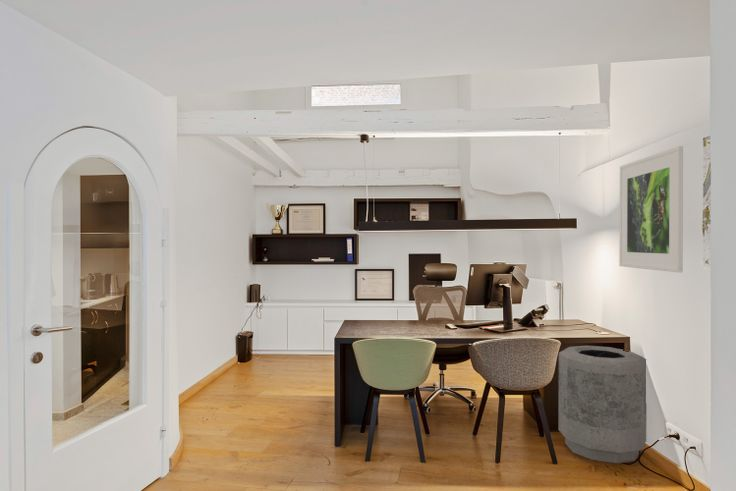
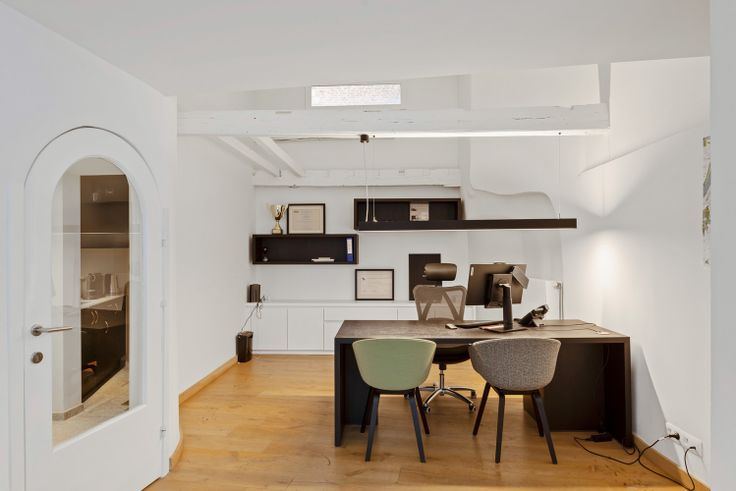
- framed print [618,145,684,273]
- trash can [558,345,647,464]
